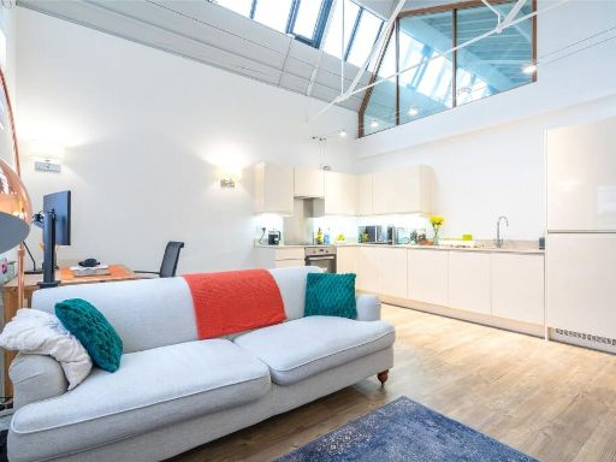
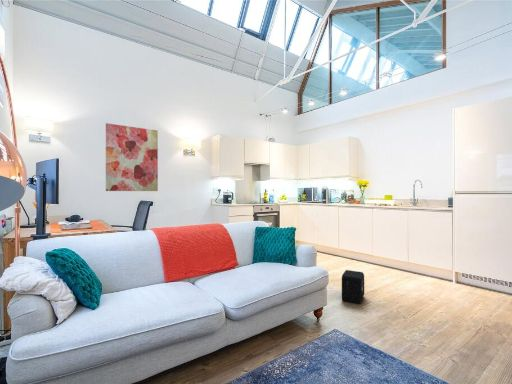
+ air purifier [341,269,365,305]
+ wall art [105,122,159,192]
